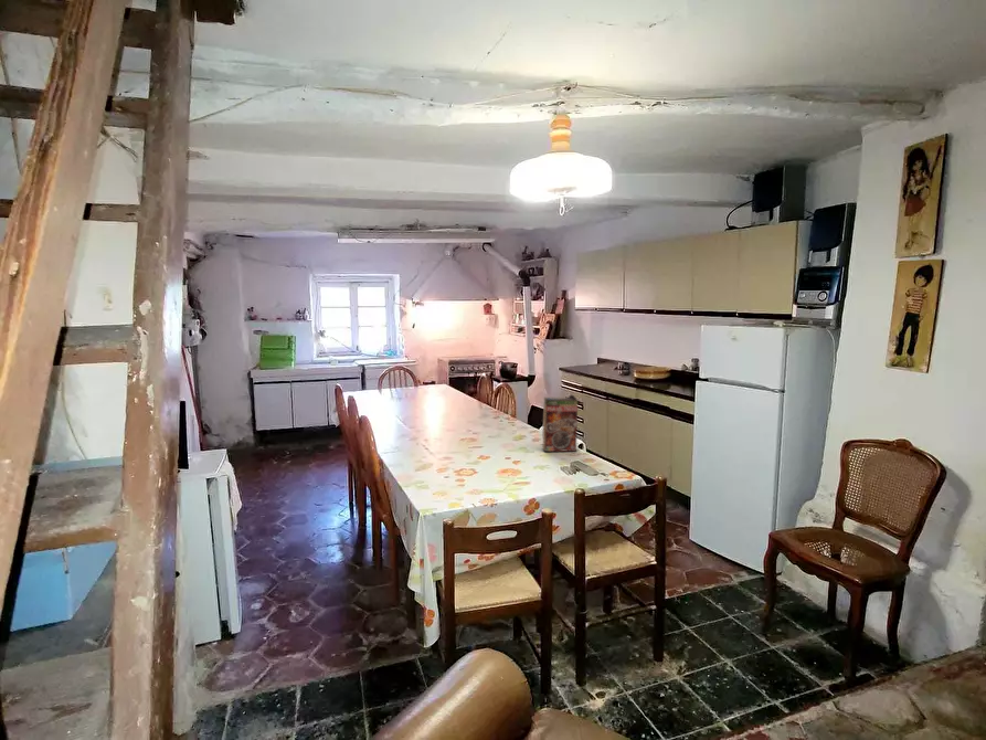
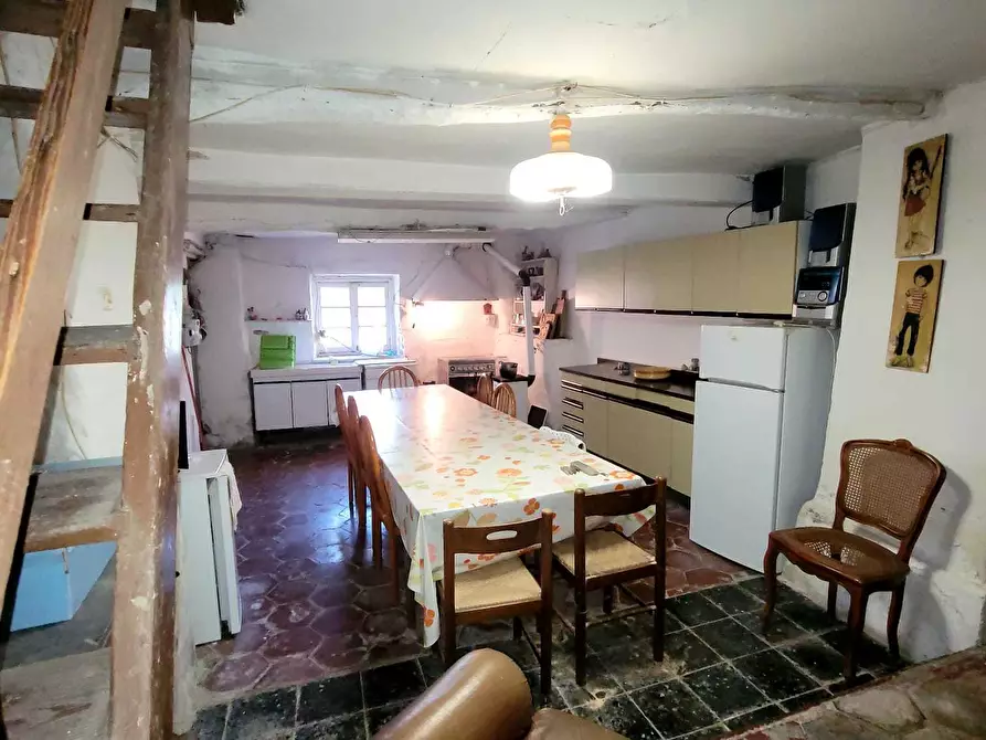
- cereal box [541,393,579,453]
